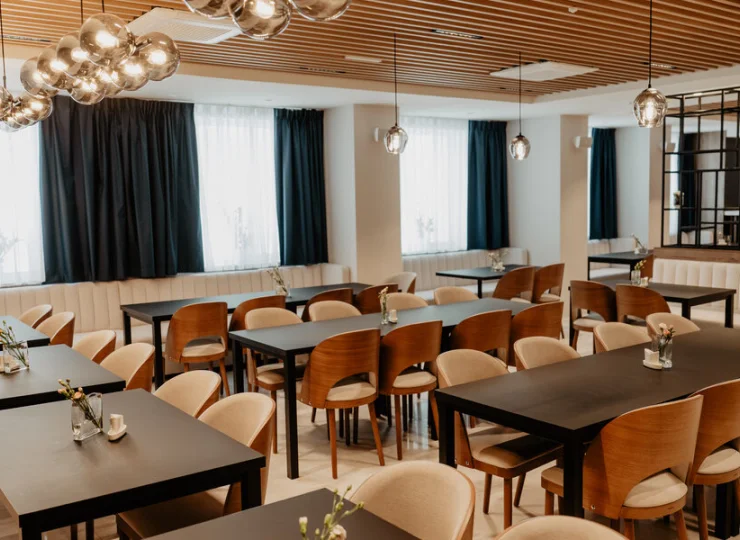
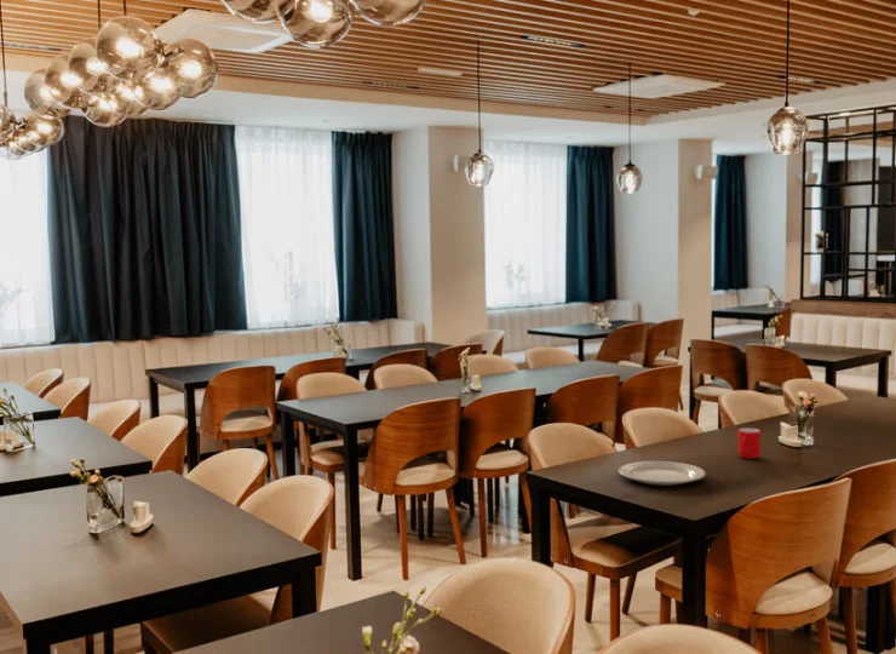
+ cup [737,428,762,460]
+ chinaware [618,460,707,487]
